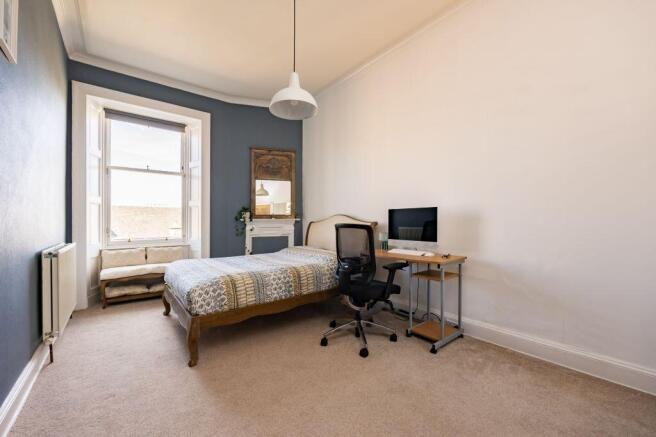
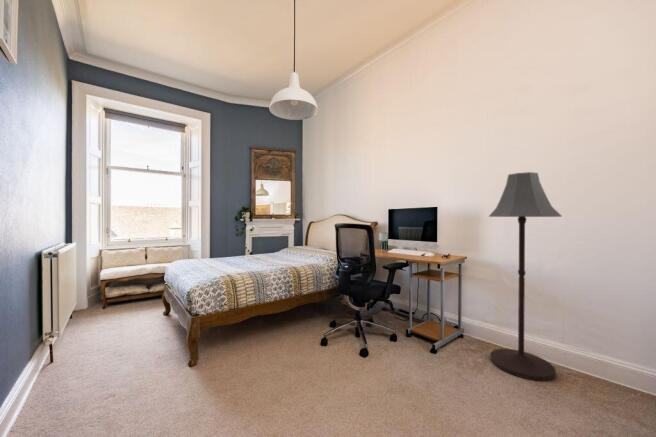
+ floor lamp [488,171,563,381]
